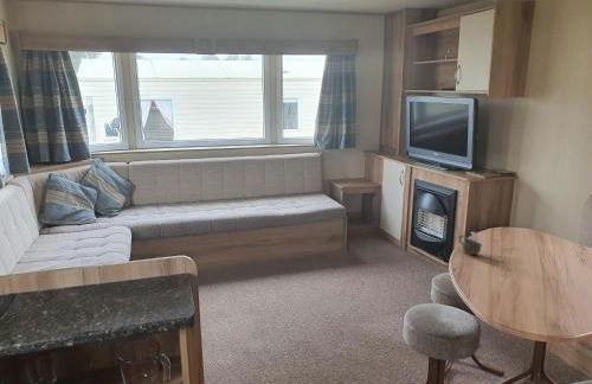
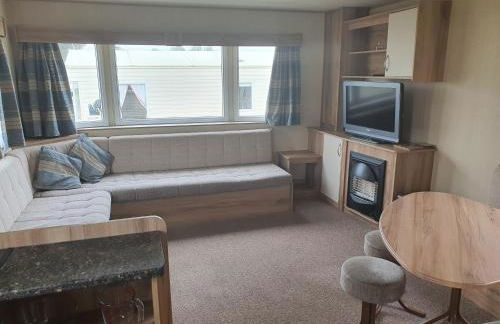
- cup [457,233,483,256]
